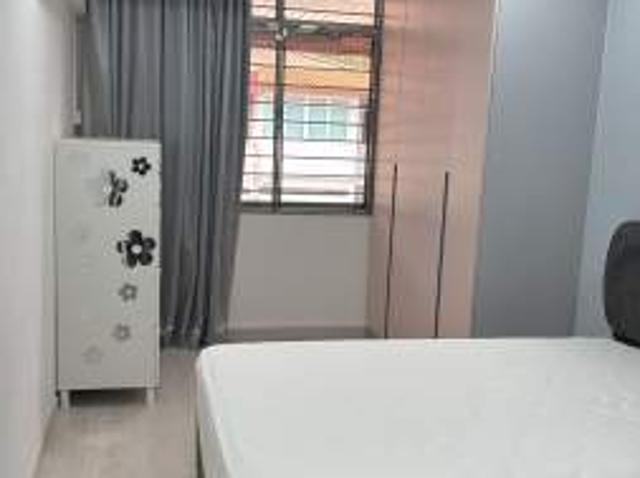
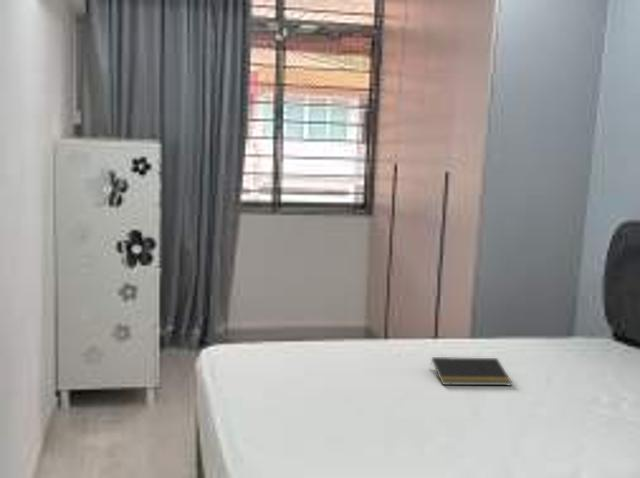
+ notepad [429,356,513,387]
